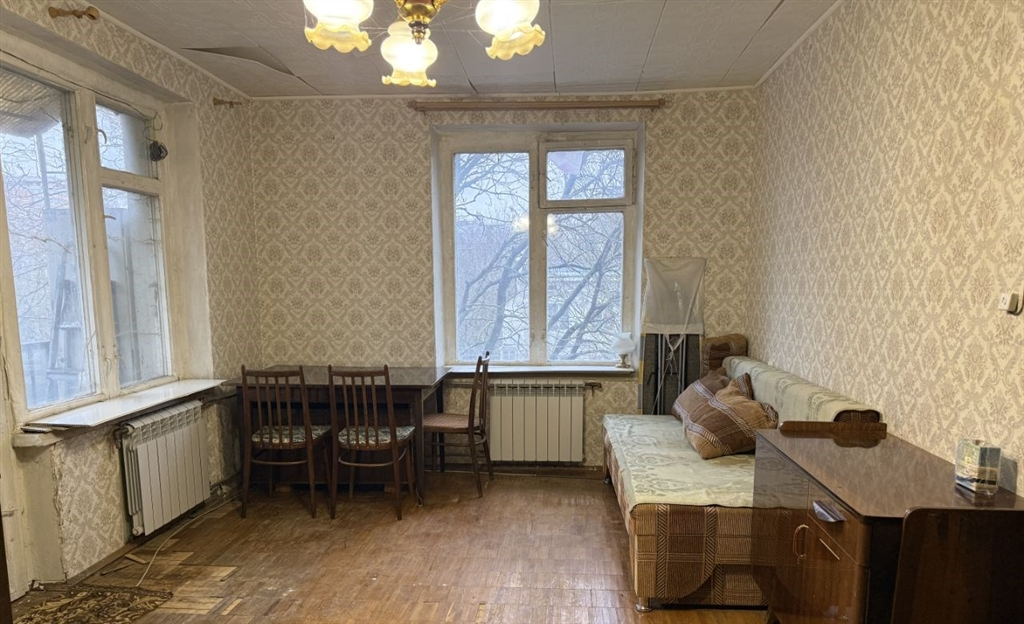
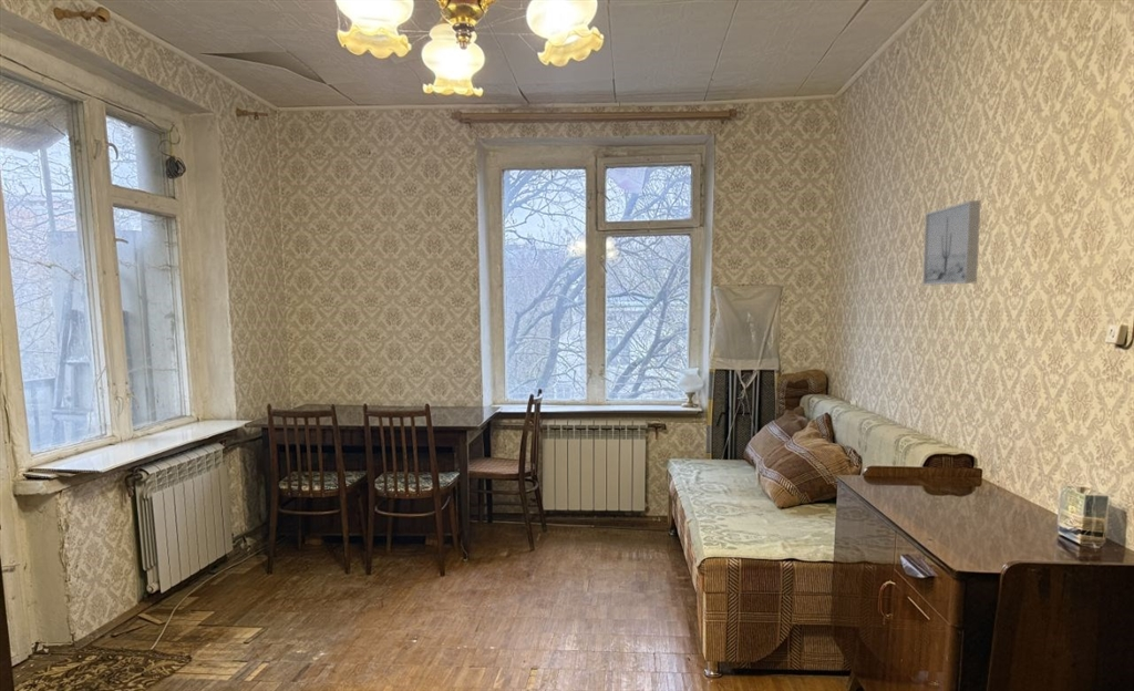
+ wall art [921,199,982,286]
